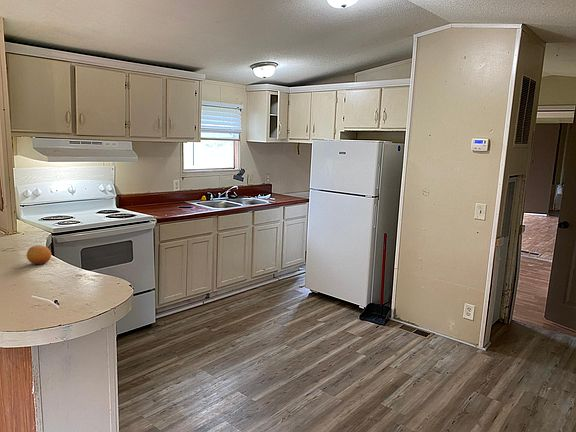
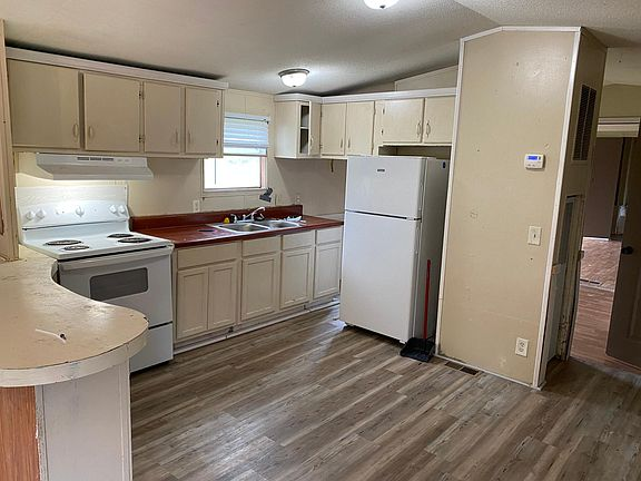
- fruit [26,244,52,265]
